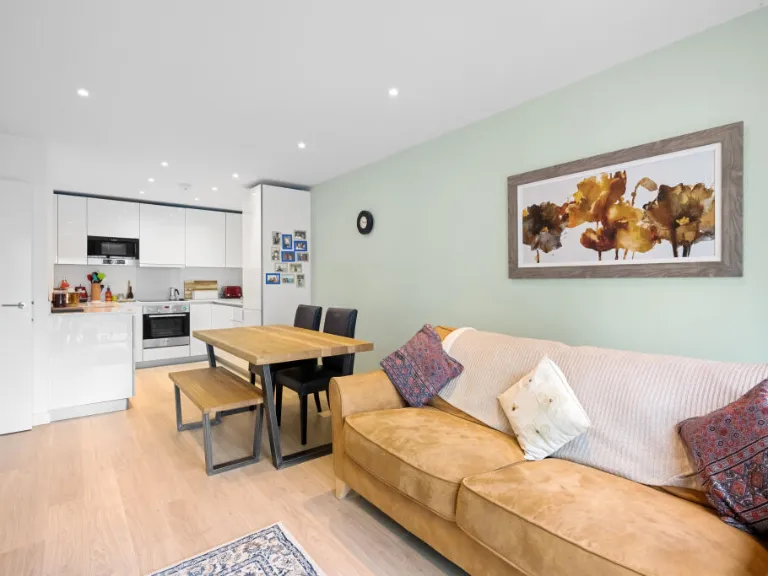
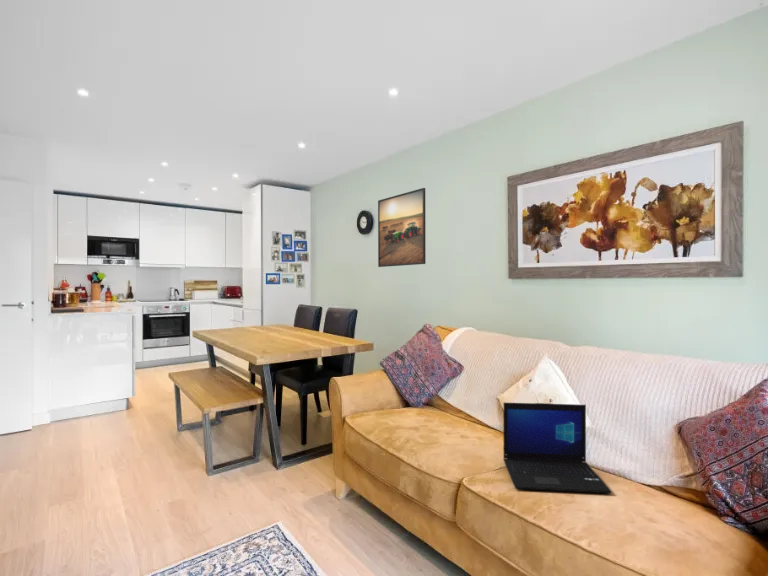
+ laptop [502,402,612,494]
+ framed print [377,187,427,268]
